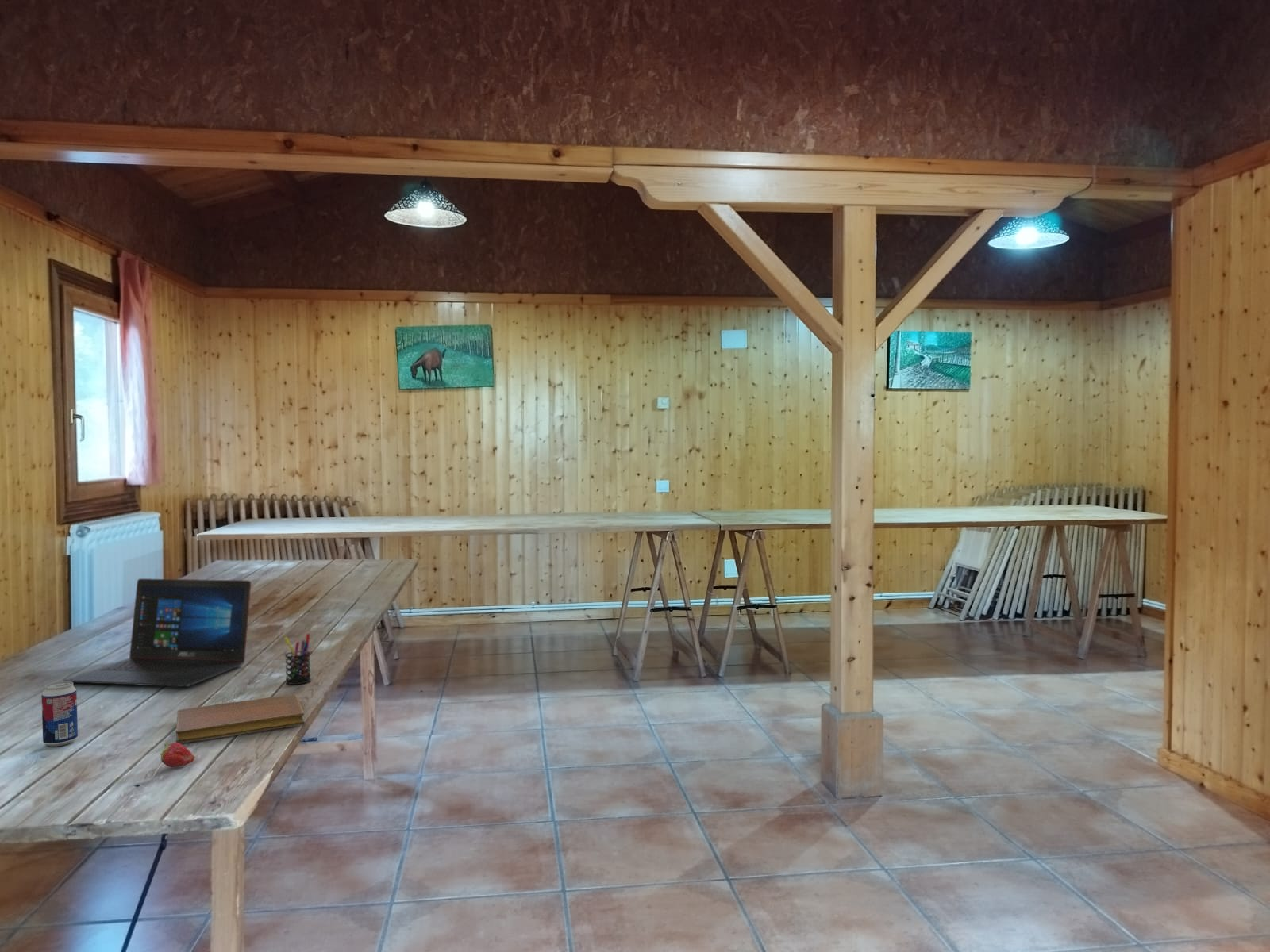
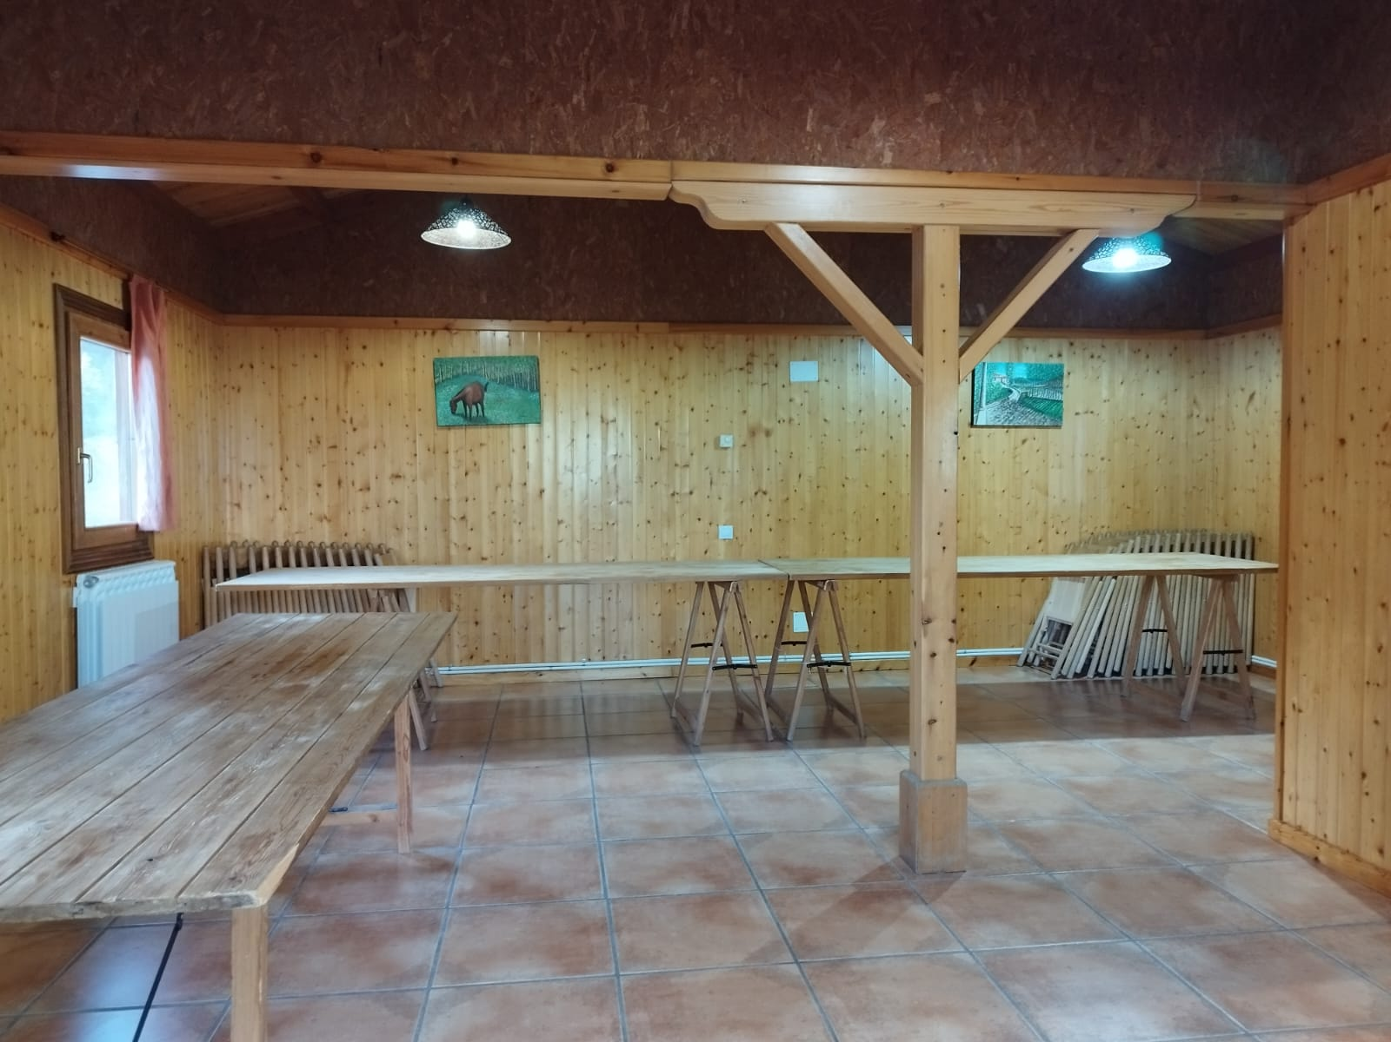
- laptop [63,578,252,687]
- fruit [160,741,196,768]
- notebook [175,693,306,744]
- pen holder [283,633,312,685]
- beverage can [40,681,79,747]
